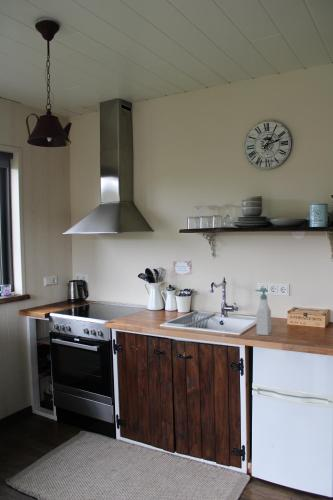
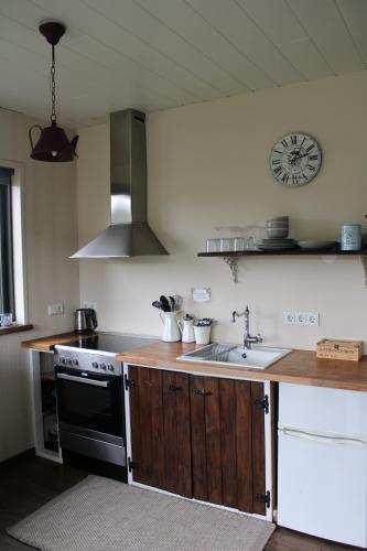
- soap bottle [254,287,272,337]
